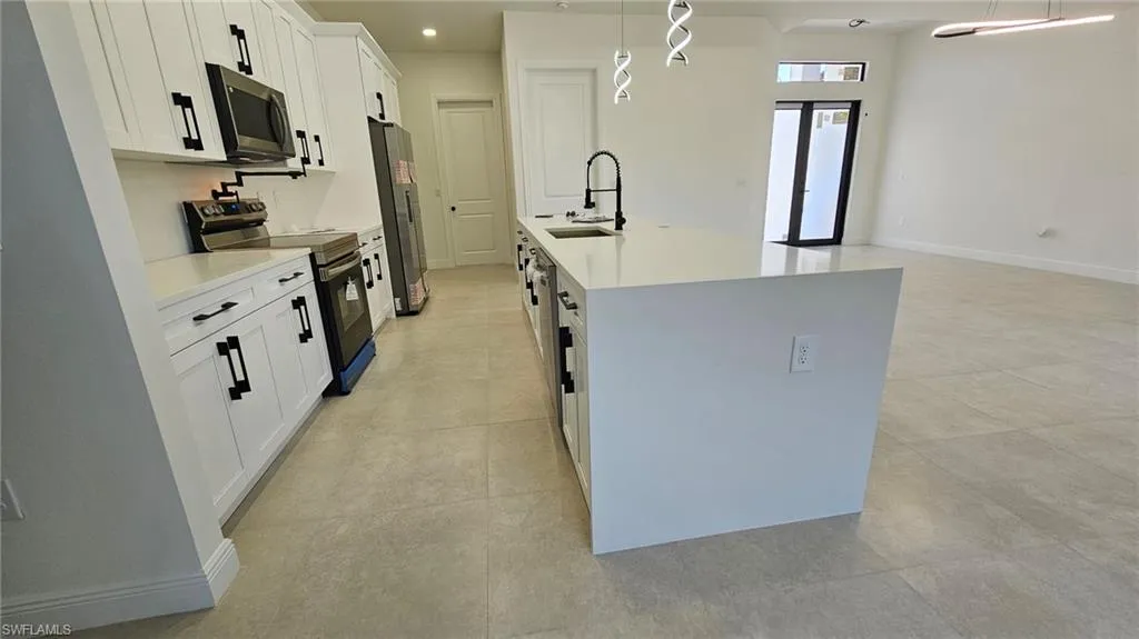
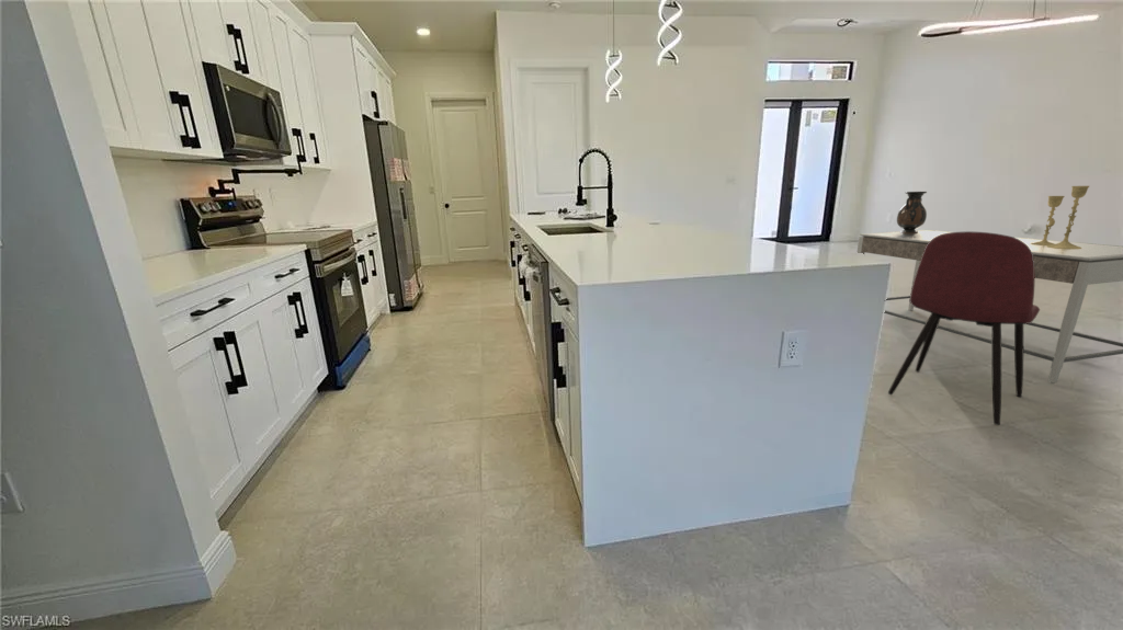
+ dining table [857,229,1123,385]
+ dining chair [887,230,1041,426]
+ vase [896,191,928,233]
+ candlestick [1031,185,1090,249]
